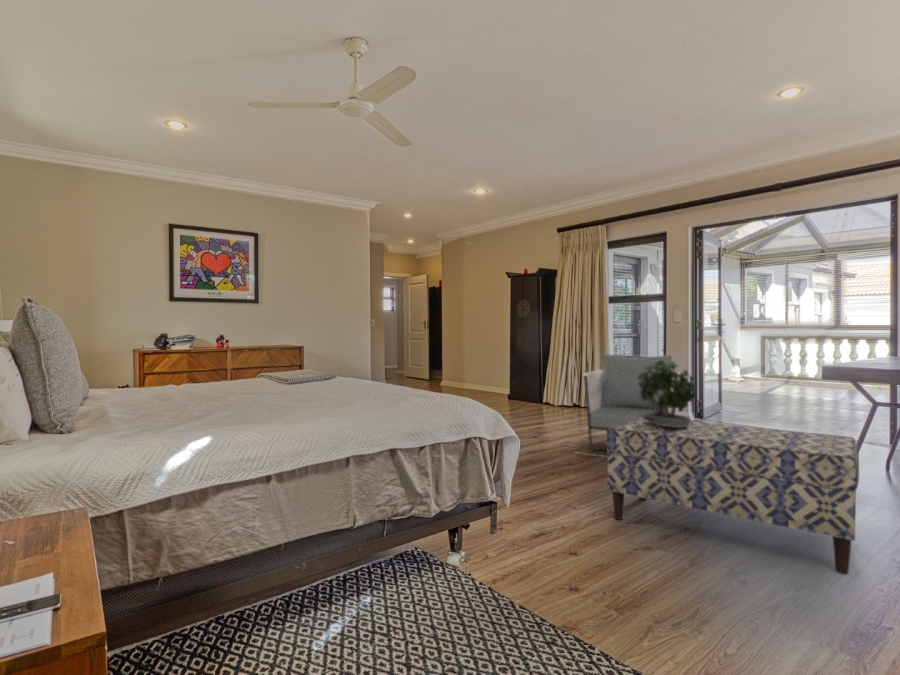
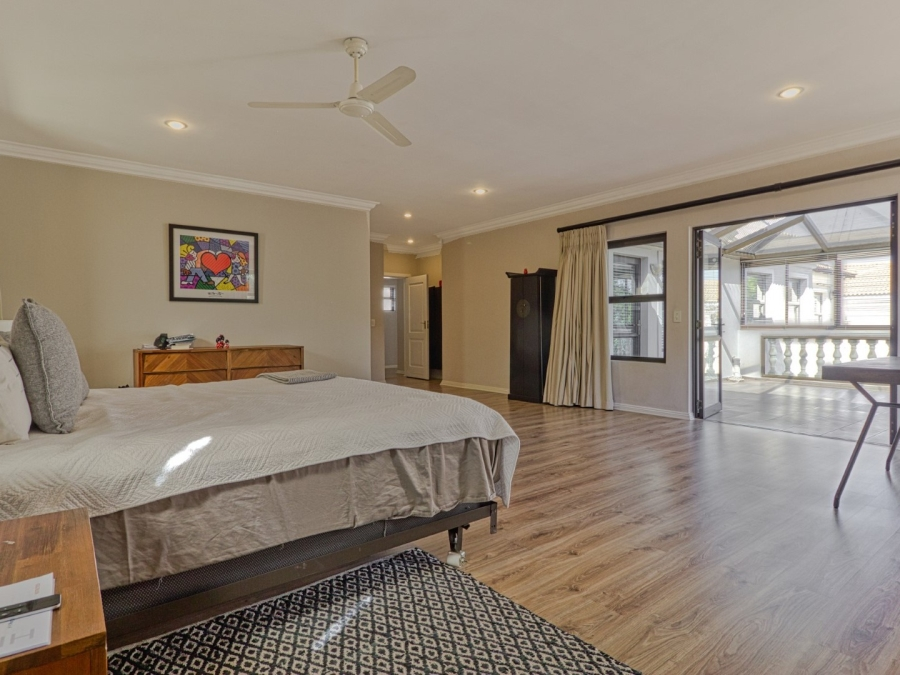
- bench [606,416,860,575]
- armchair [573,353,681,458]
- potted plant [638,357,698,427]
